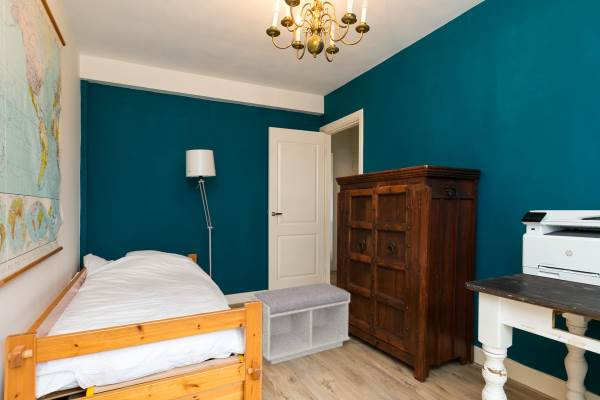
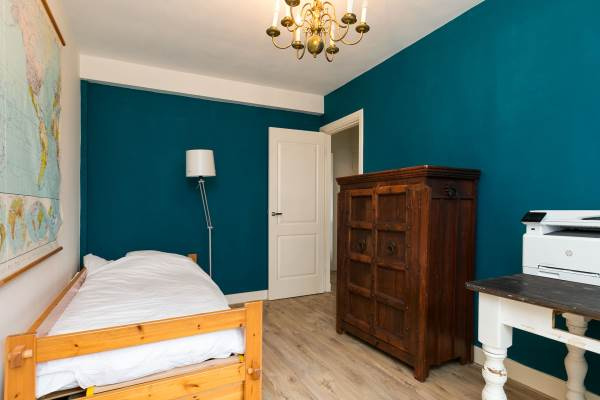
- bench [249,282,351,365]
